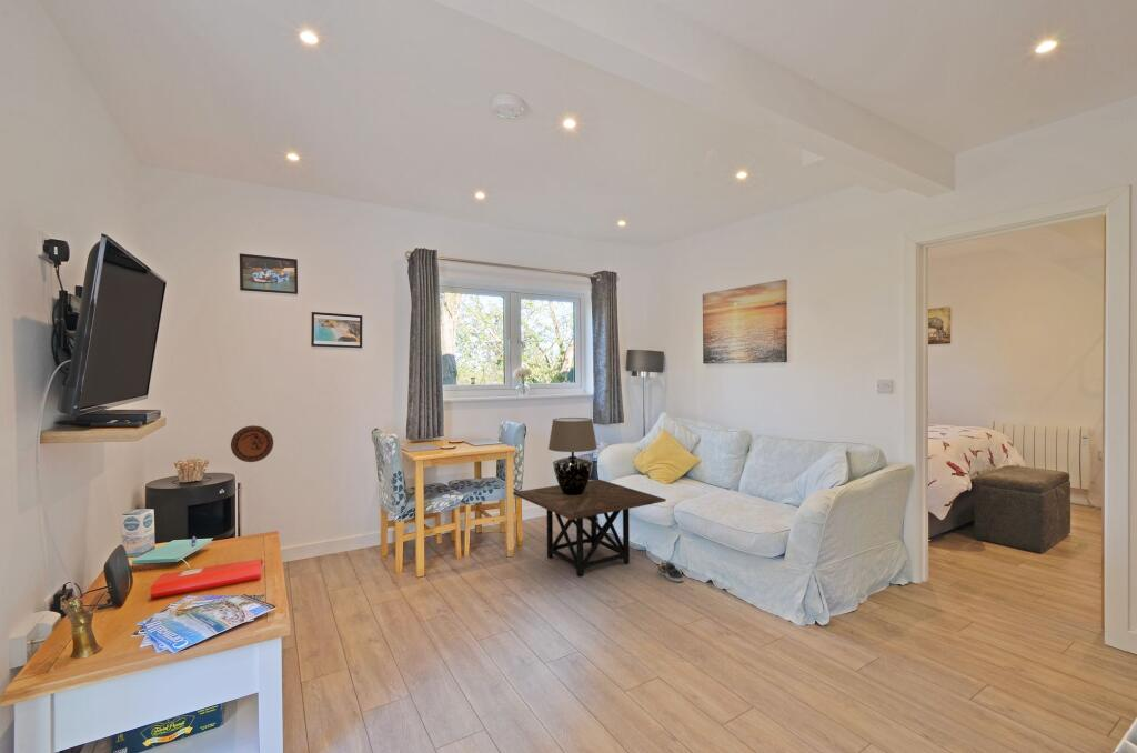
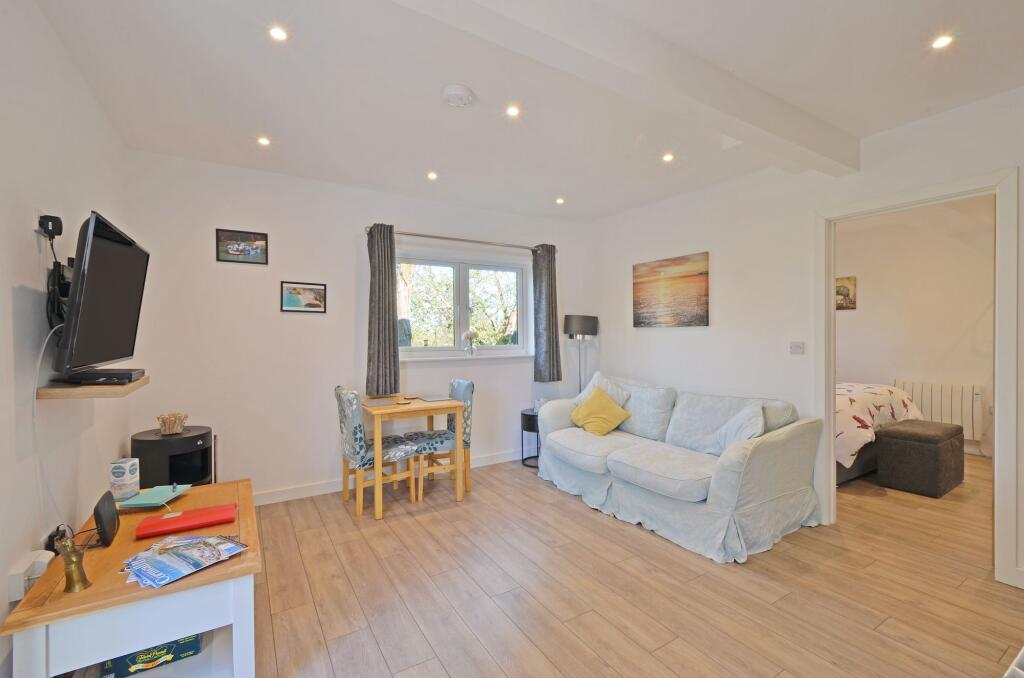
- decorative plate [230,424,274,463]
- table lamp [547,416,598,495]
- sneaker [657,560,685,582]
- side table [512,479,667,578]
